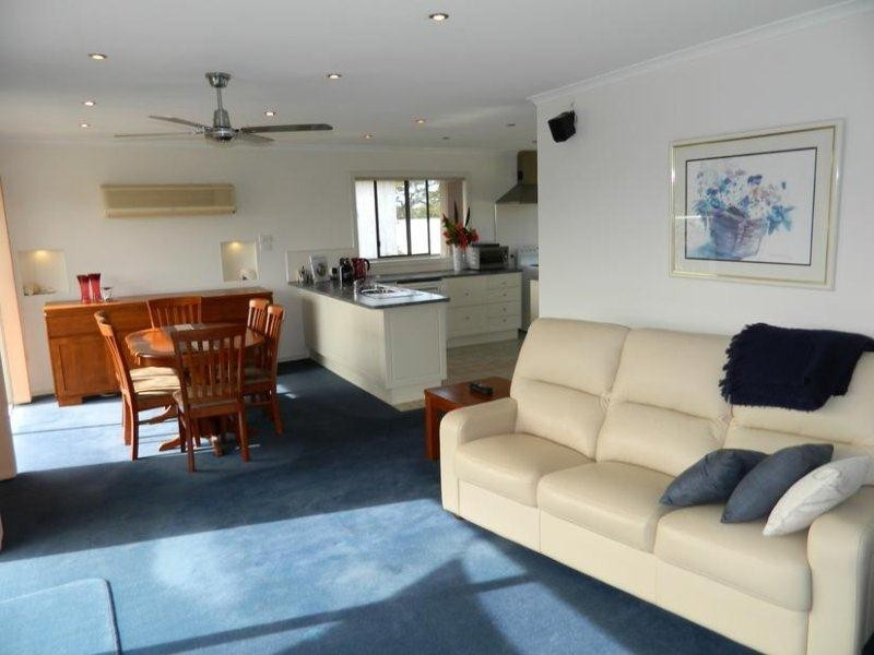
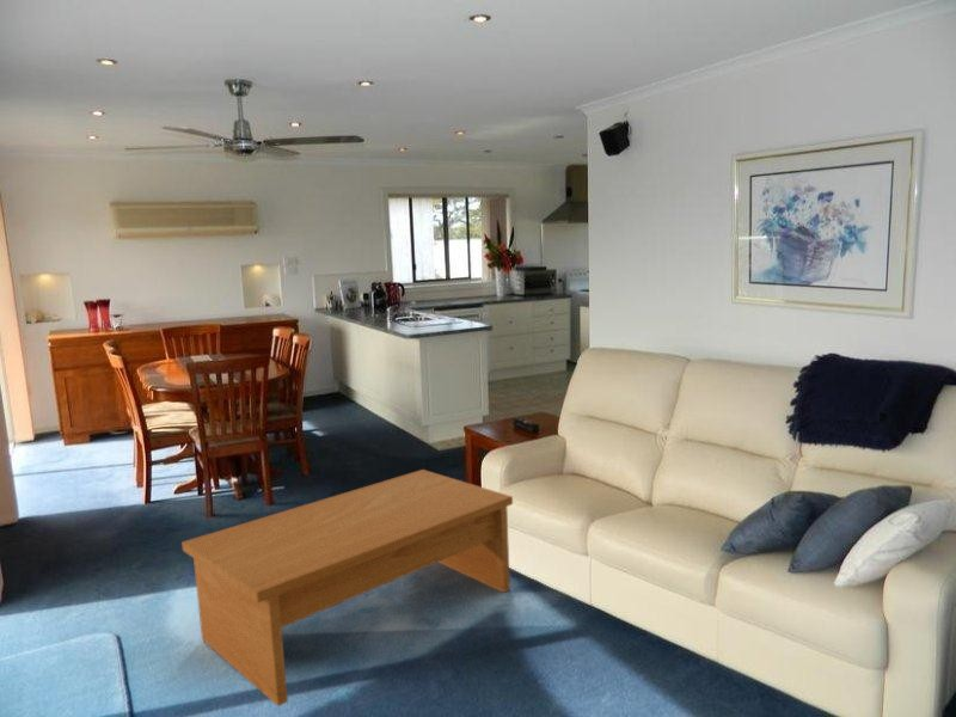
+ coffee table [180,468,514,707]
